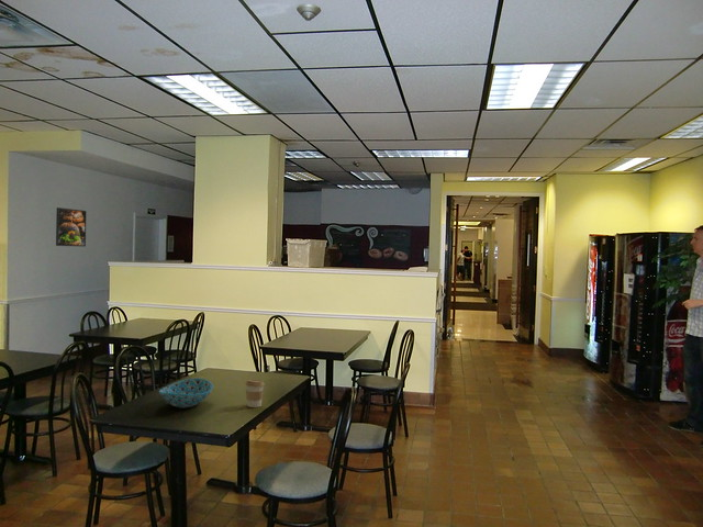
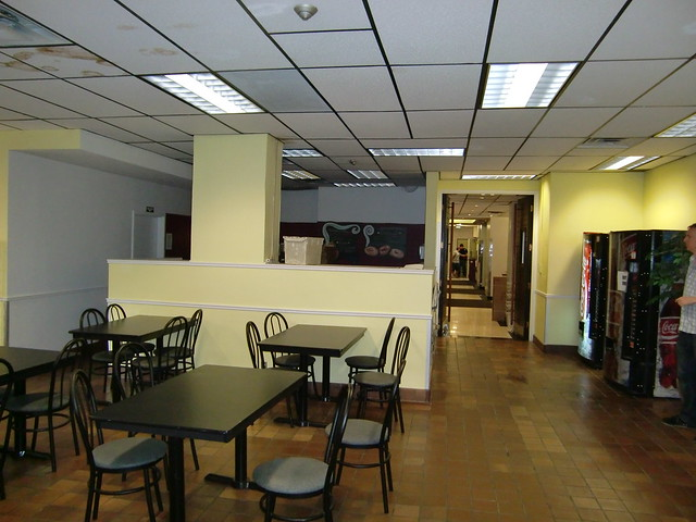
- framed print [55,206,88,248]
- bowl [158,378,214,410]
- coffee cup [245,379,265,408]
